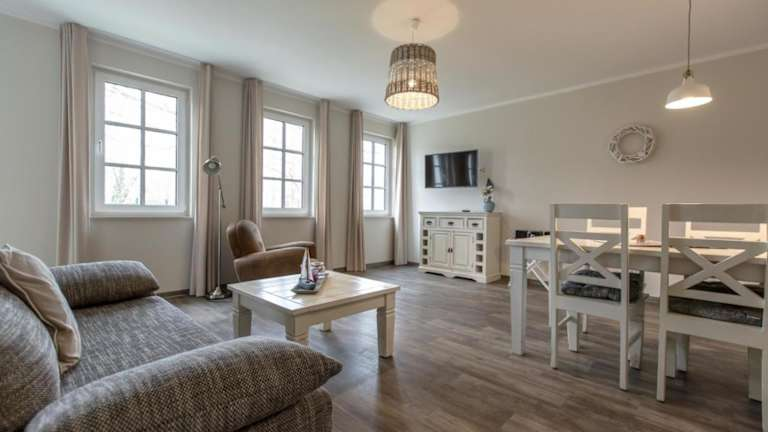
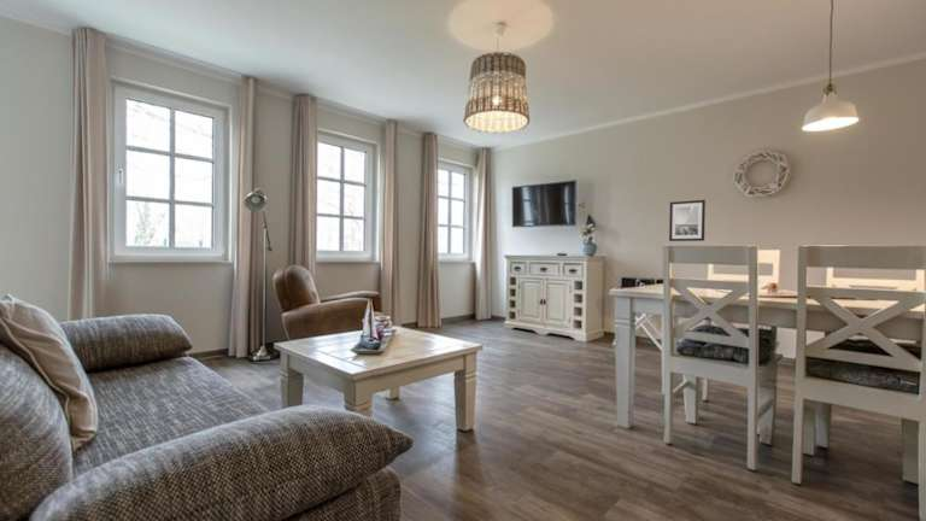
+ wall art [668,199,707,242]
